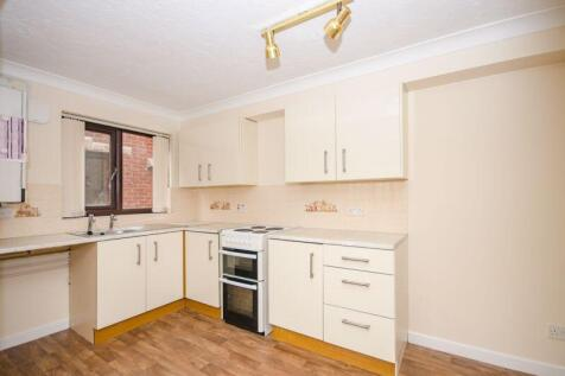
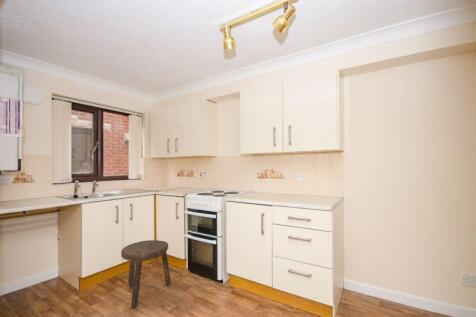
+ stool [120,239,172,309]
